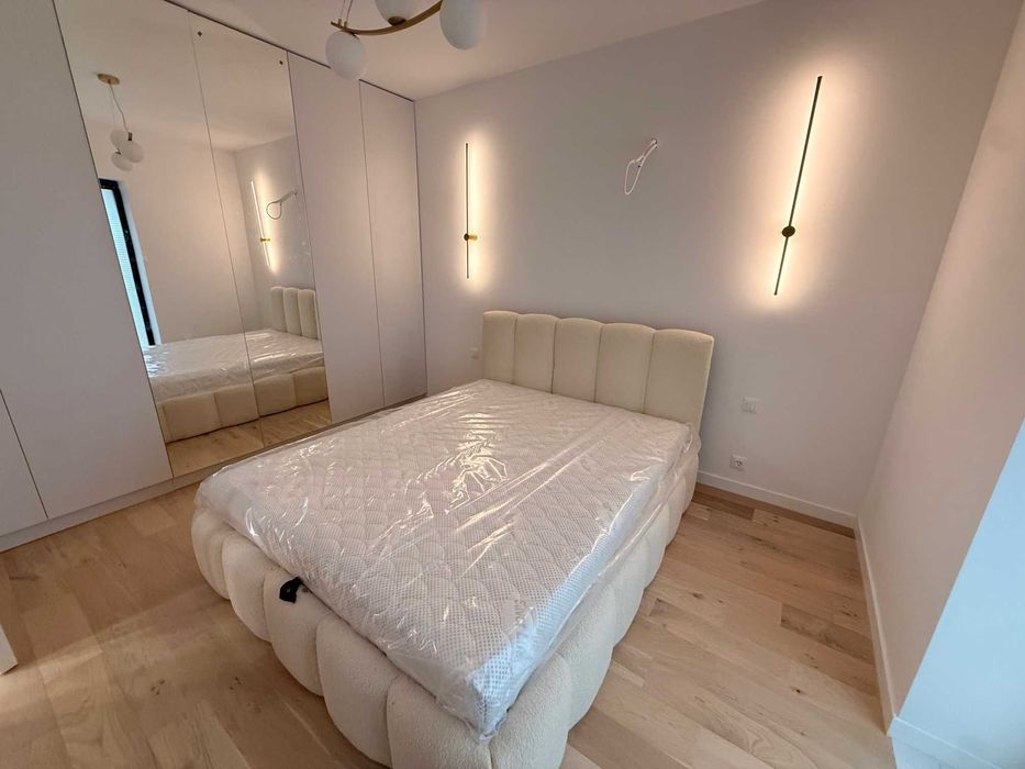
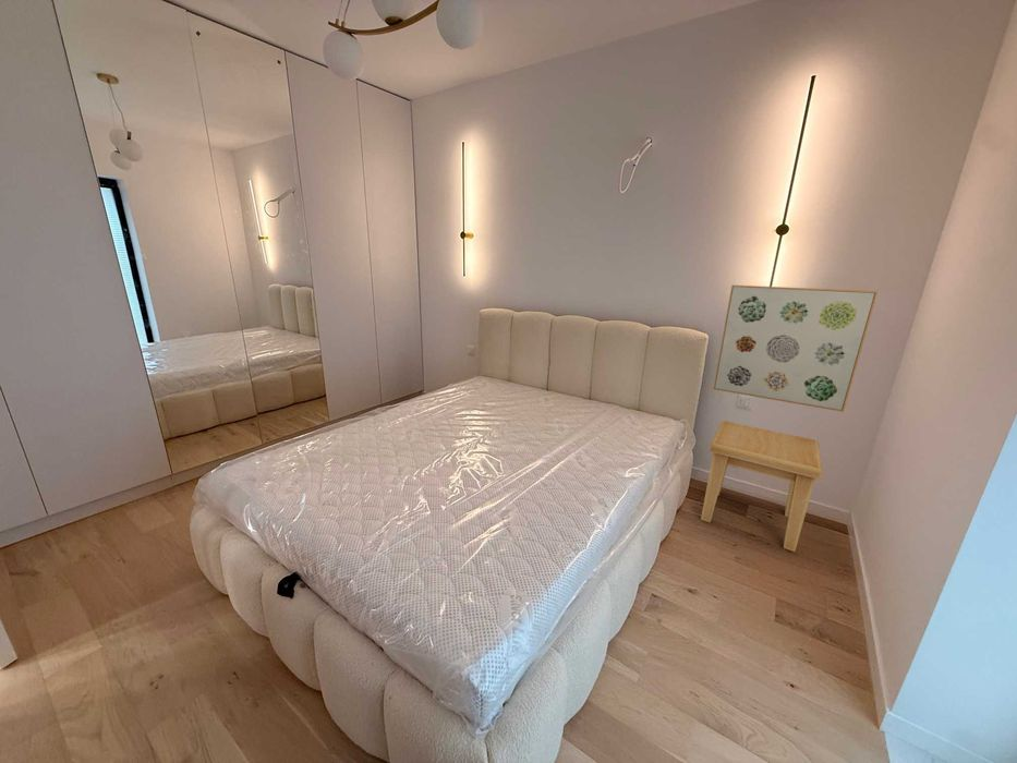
+ wall art [712,284,879,413]
+ side table [700,420,824,553]
